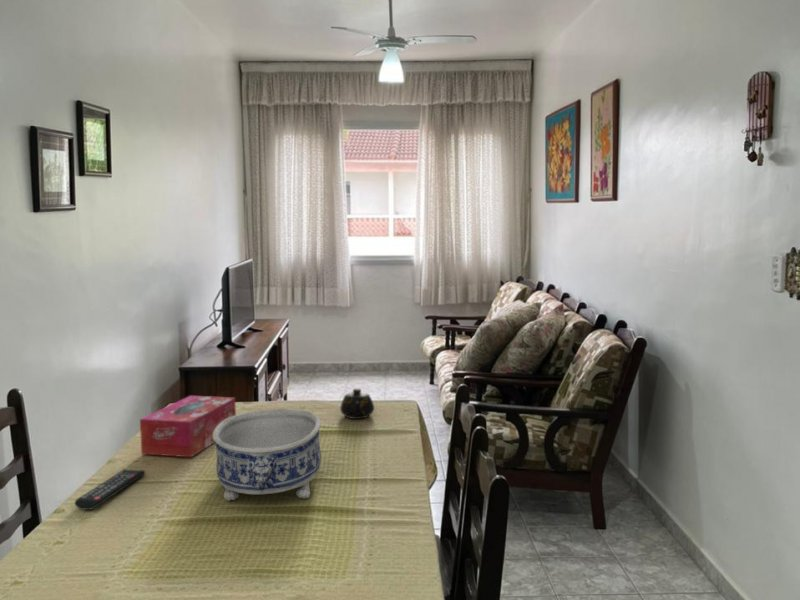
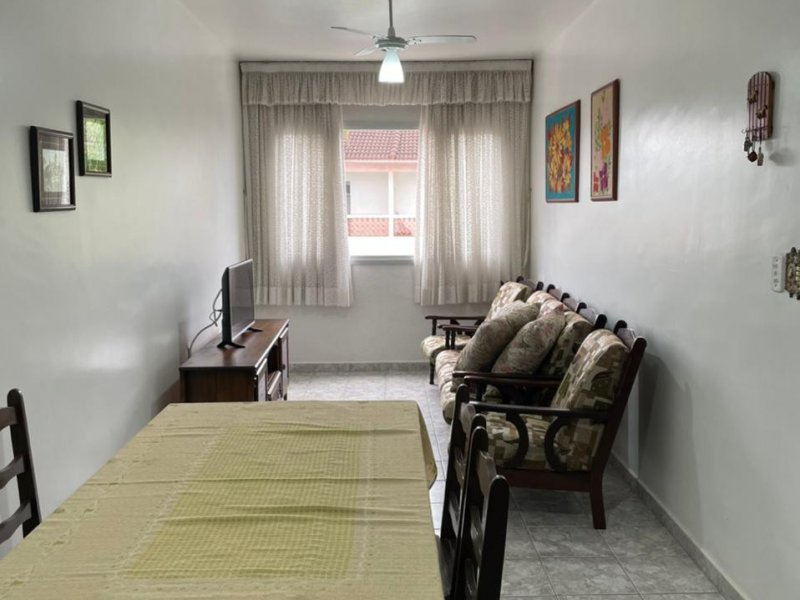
- teapot [339,387,375,420]
- remote control [74,468,147,511]
- tissue box [139,394,237,458]
- decorative bowl [213,408,322,502]
